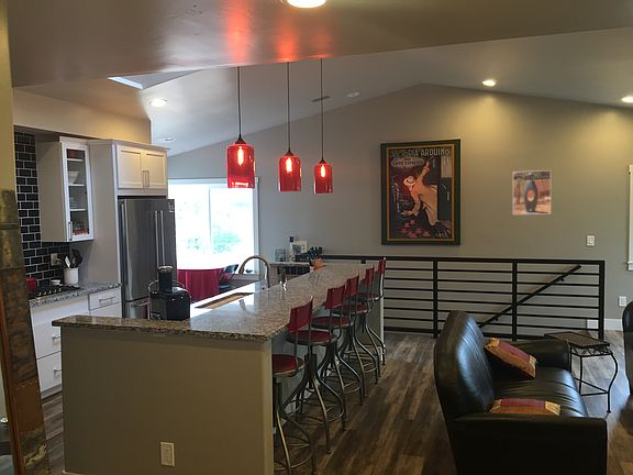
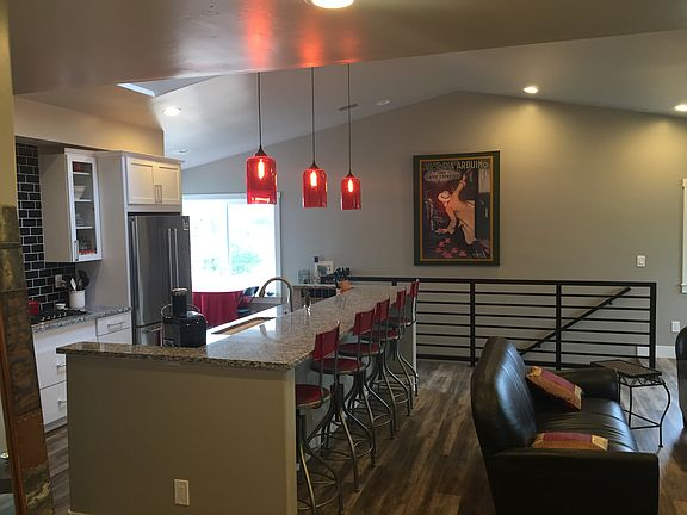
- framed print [512,169,552,216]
